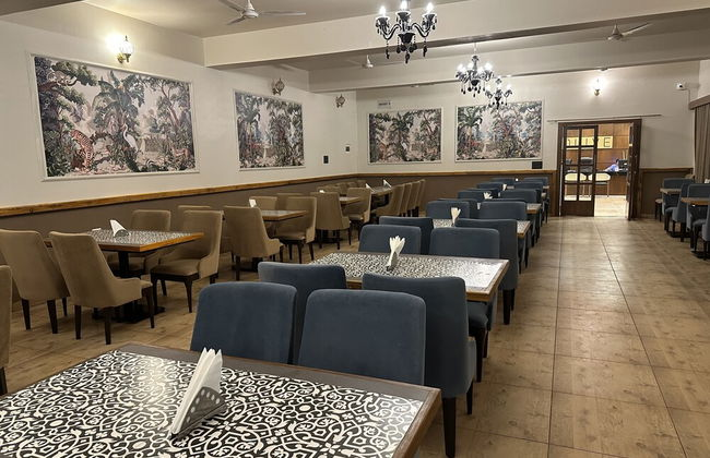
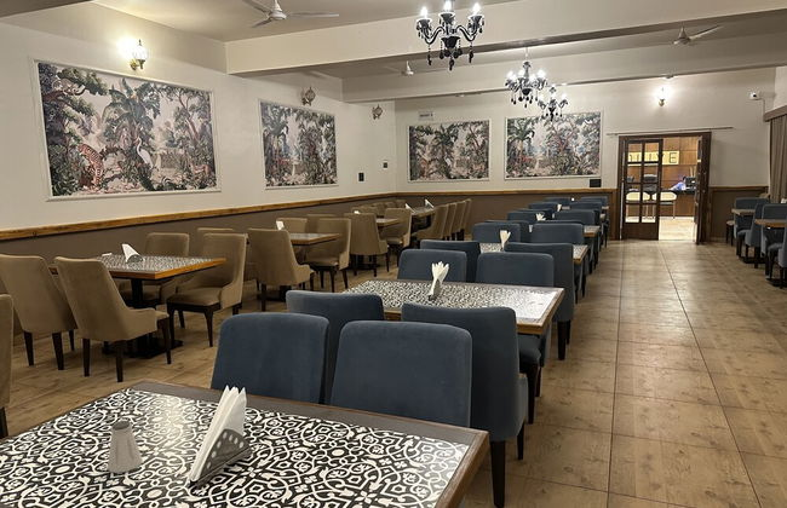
+ saltshaker [107,420,144,474]
